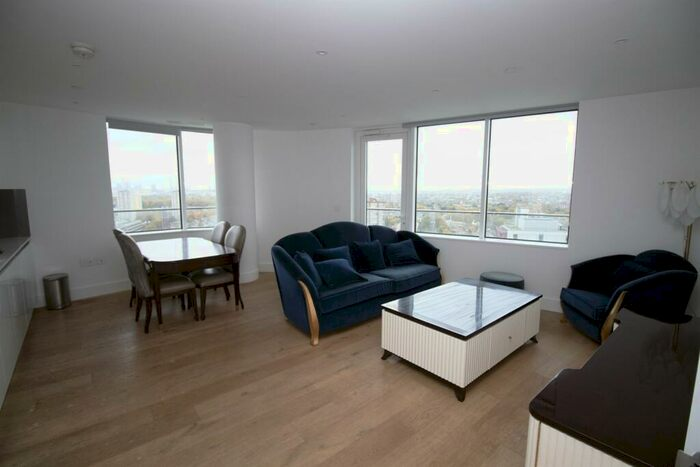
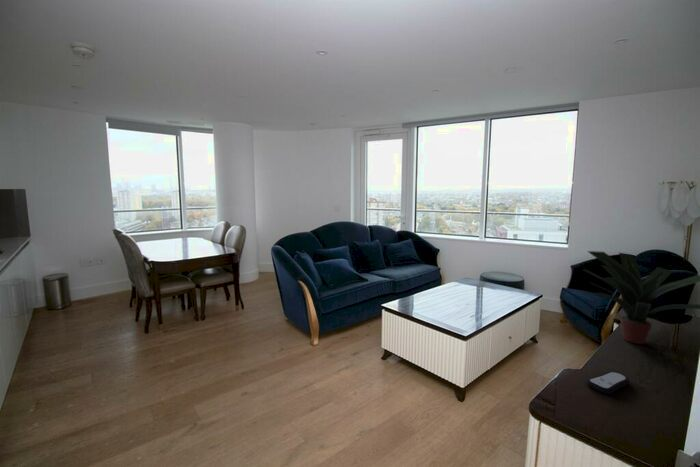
+ potted plant [583,250,700,345]
+ remote control [585,371,630,395]
